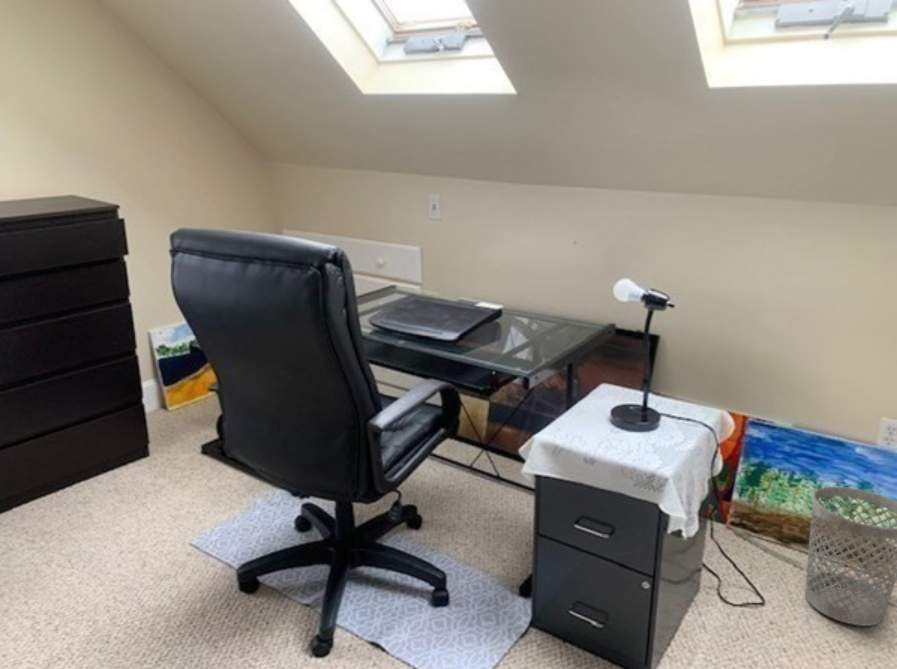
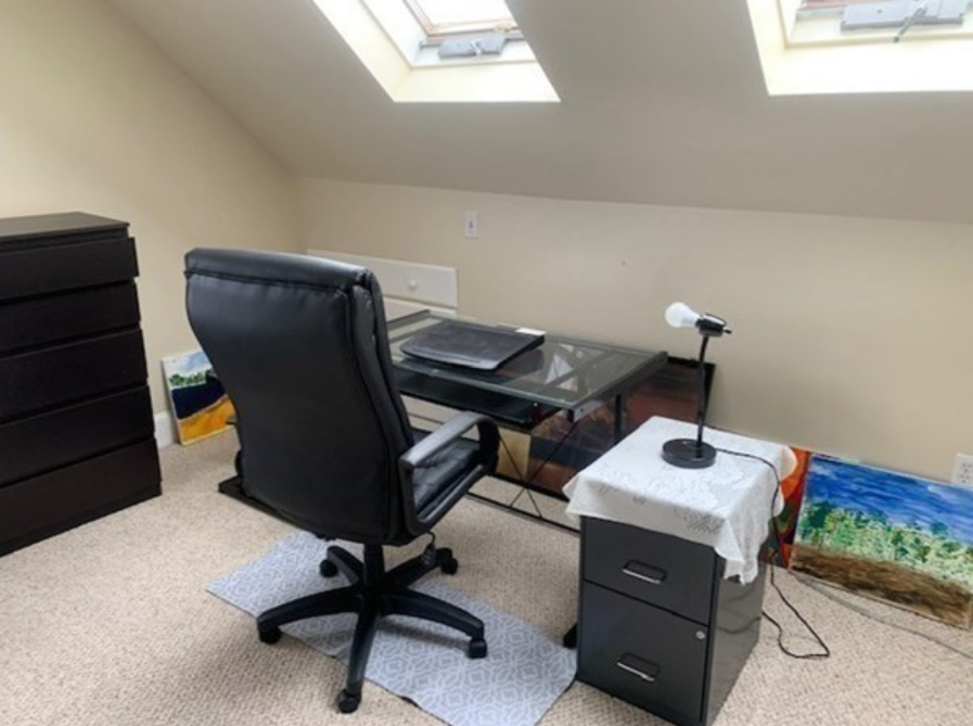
- wastebasket [804,486,897,627]
